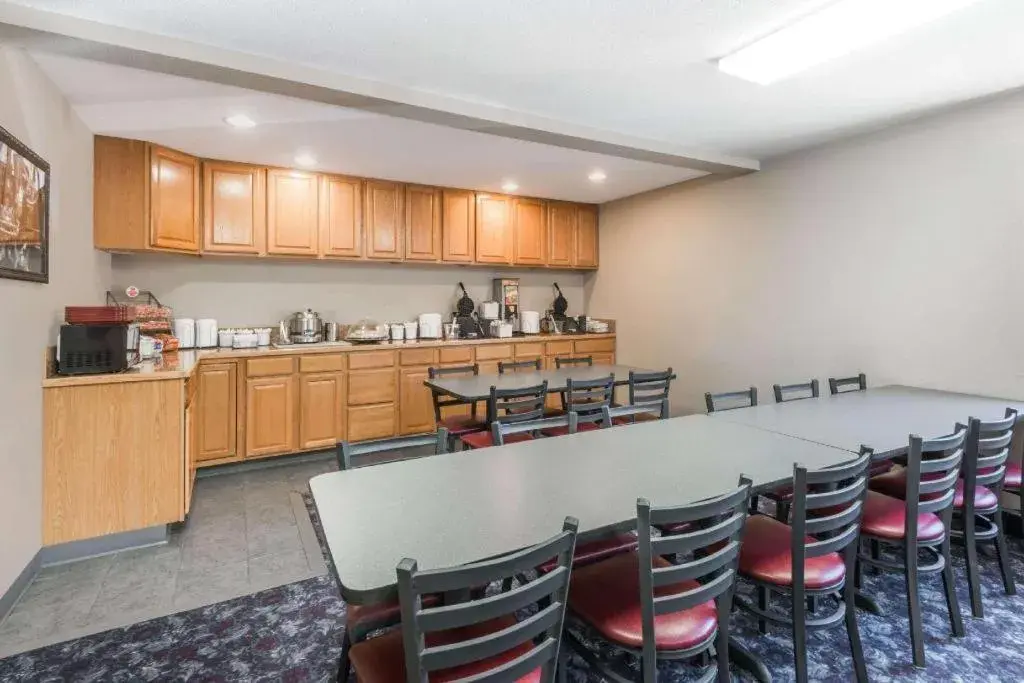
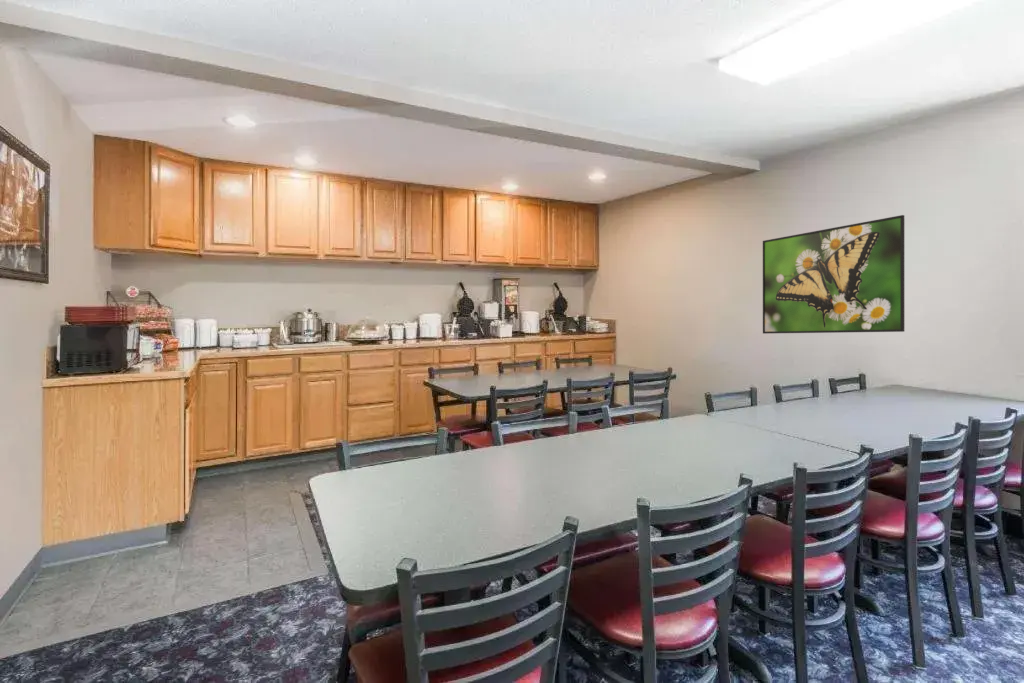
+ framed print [762,214,905,335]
